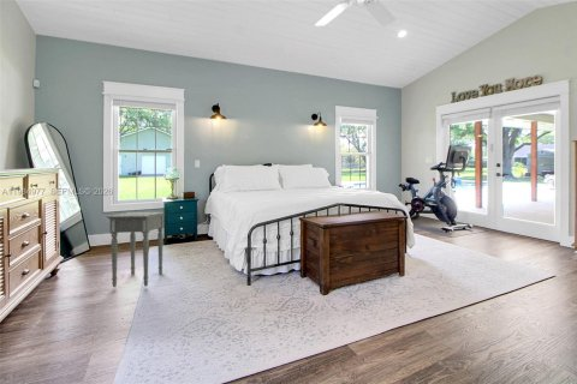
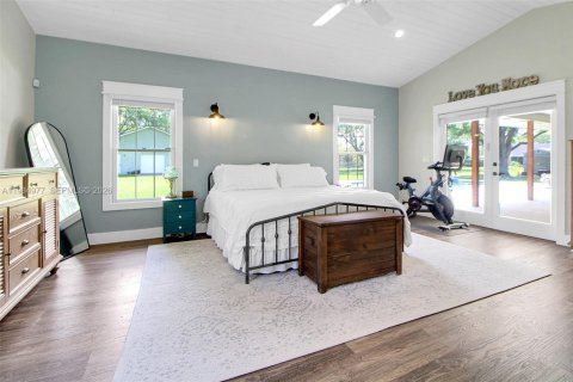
- side table [105,211,166,288]
